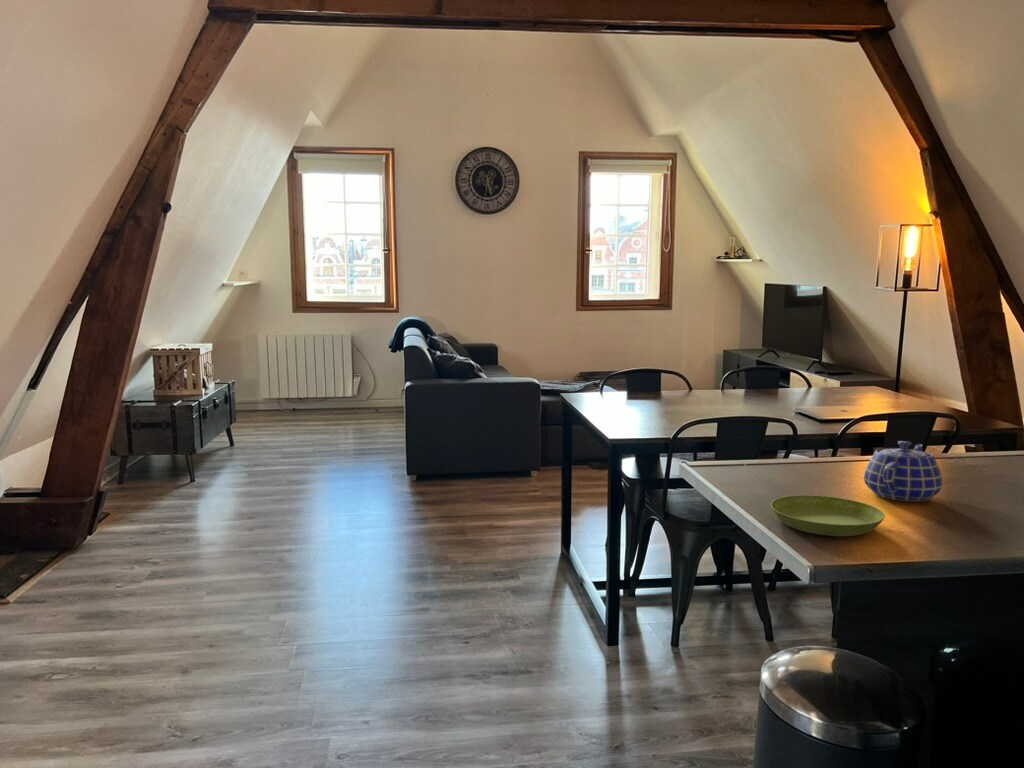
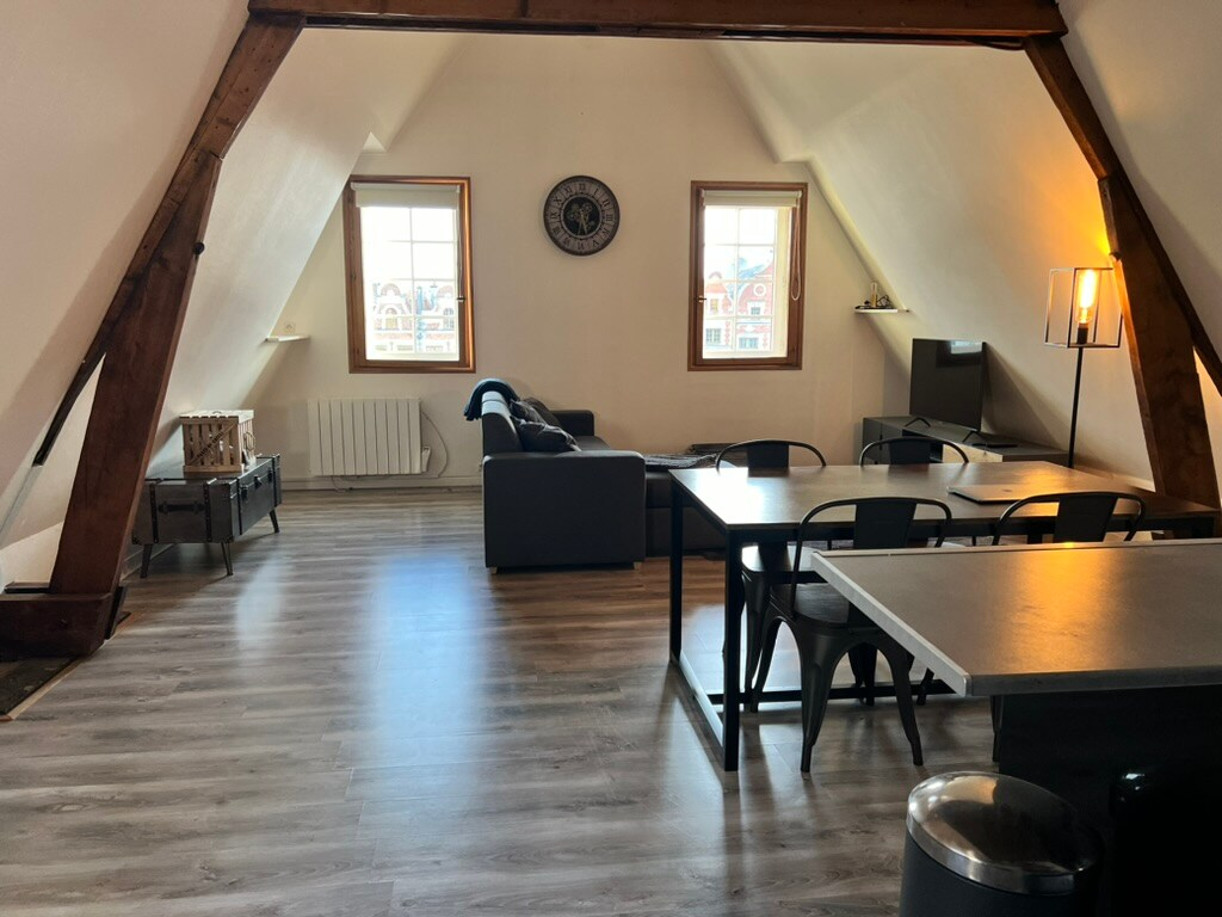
- saucer [770,494,886,537]
- teapot [863,440,943,503]
